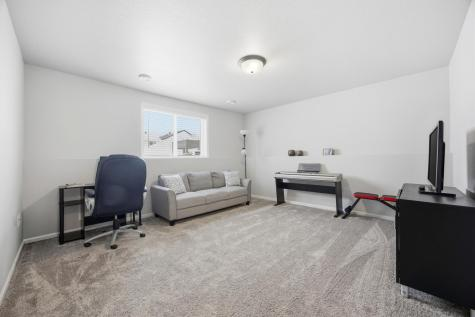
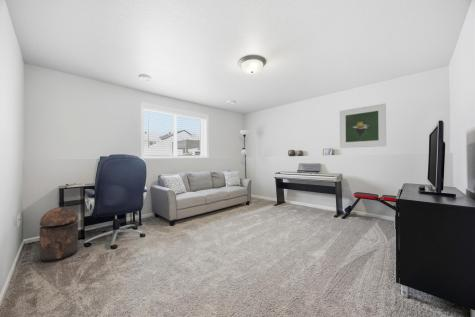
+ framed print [339,102,387,149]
+ trash can [38,206,79,263]
